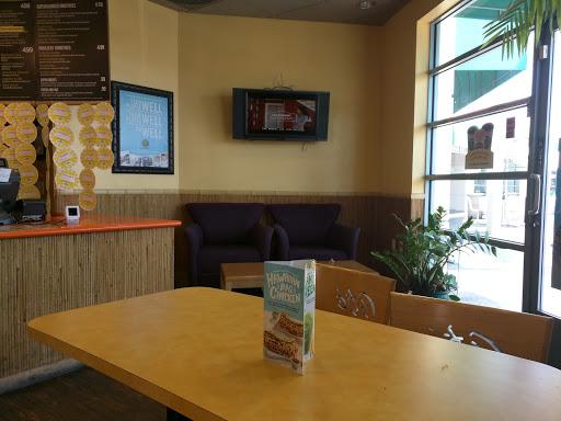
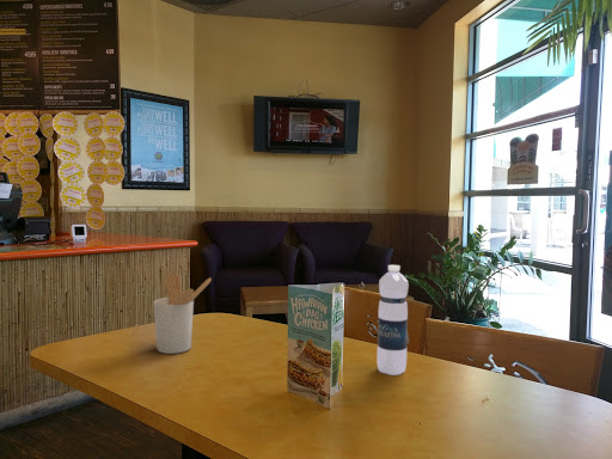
+ utensil holder [153,273,213,355]
+ water bottle [377,264,410,377]
